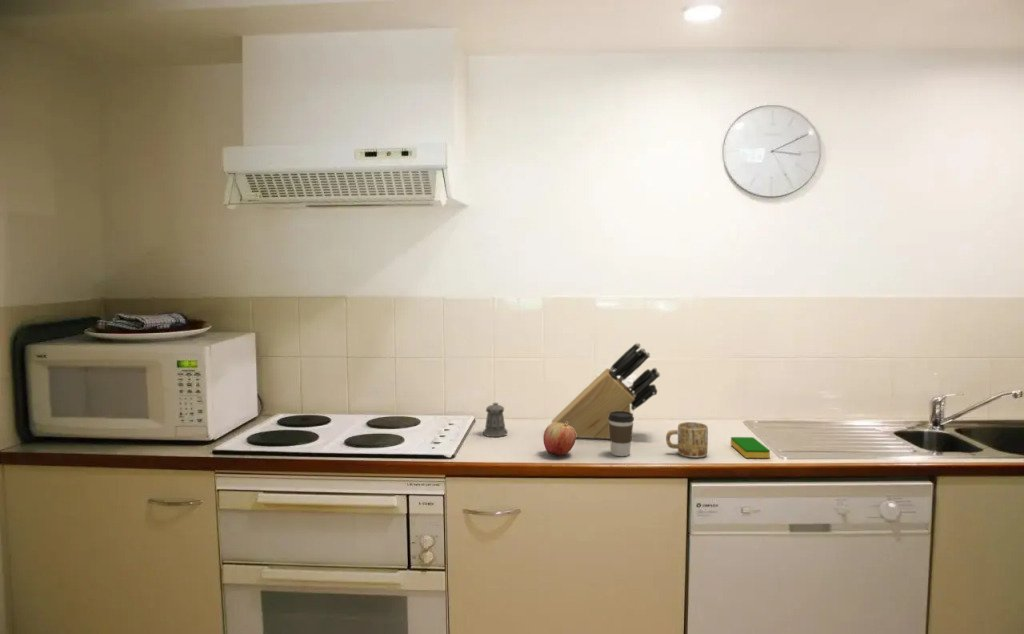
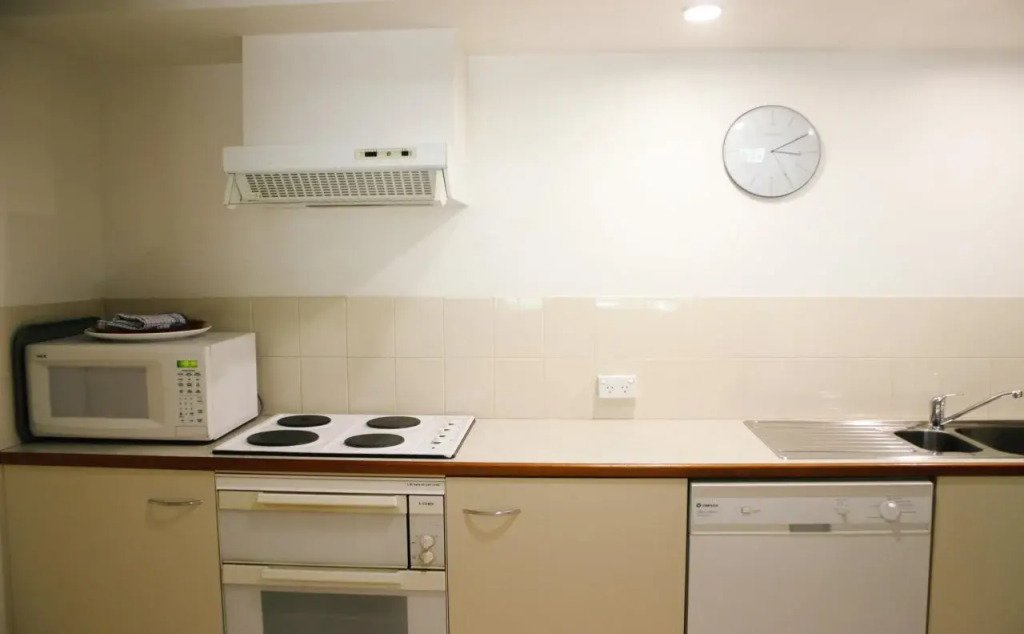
- knife block [550,342,661,440]
- apple [542,422,577,456]
- coffee cup [608,411,635,457]
- dish sponge [730,436,771,459]
- pepper shaker [482,402,508,438]
- mug [665,421,709,458]
